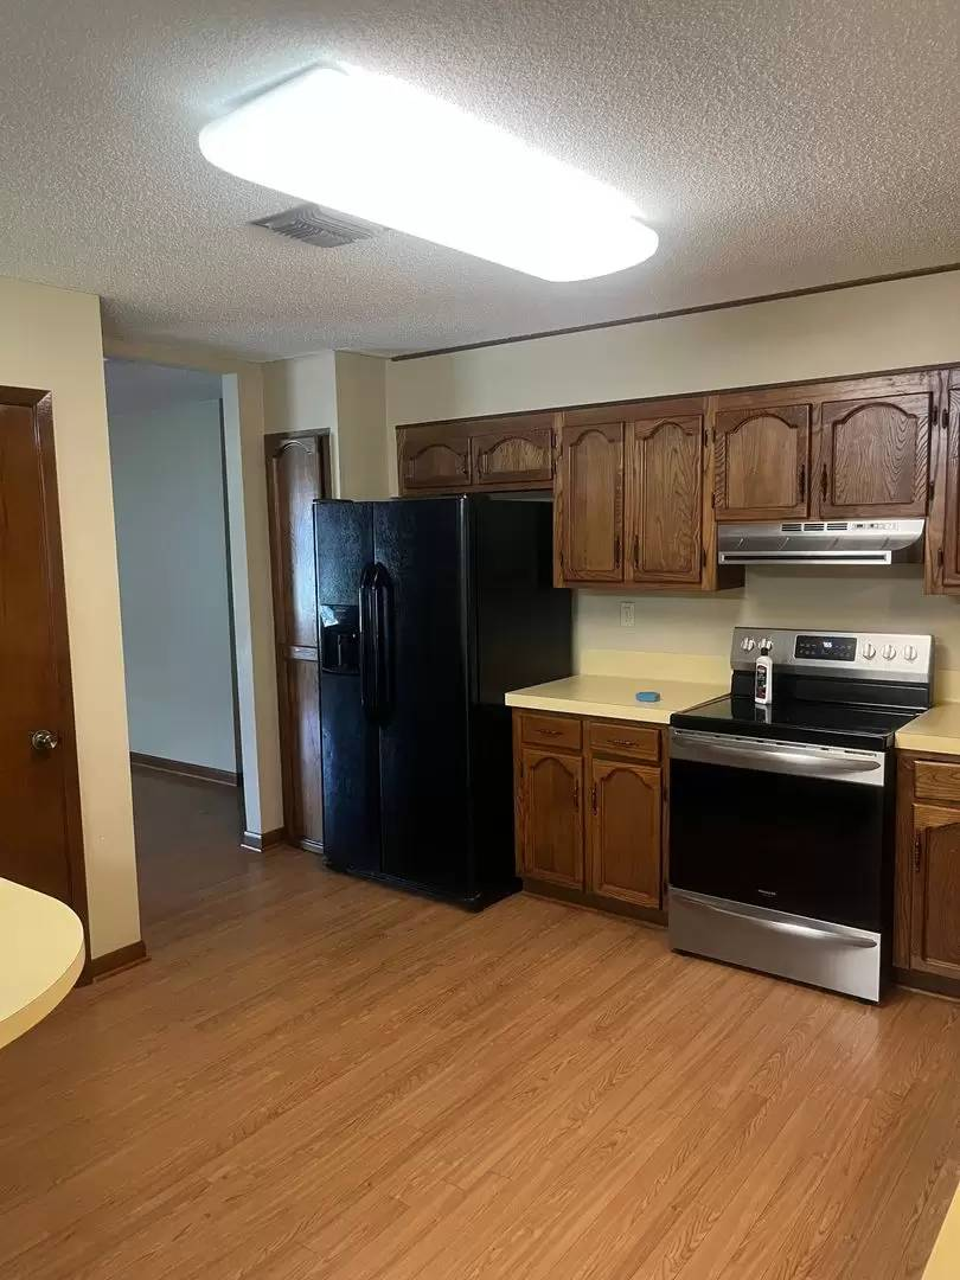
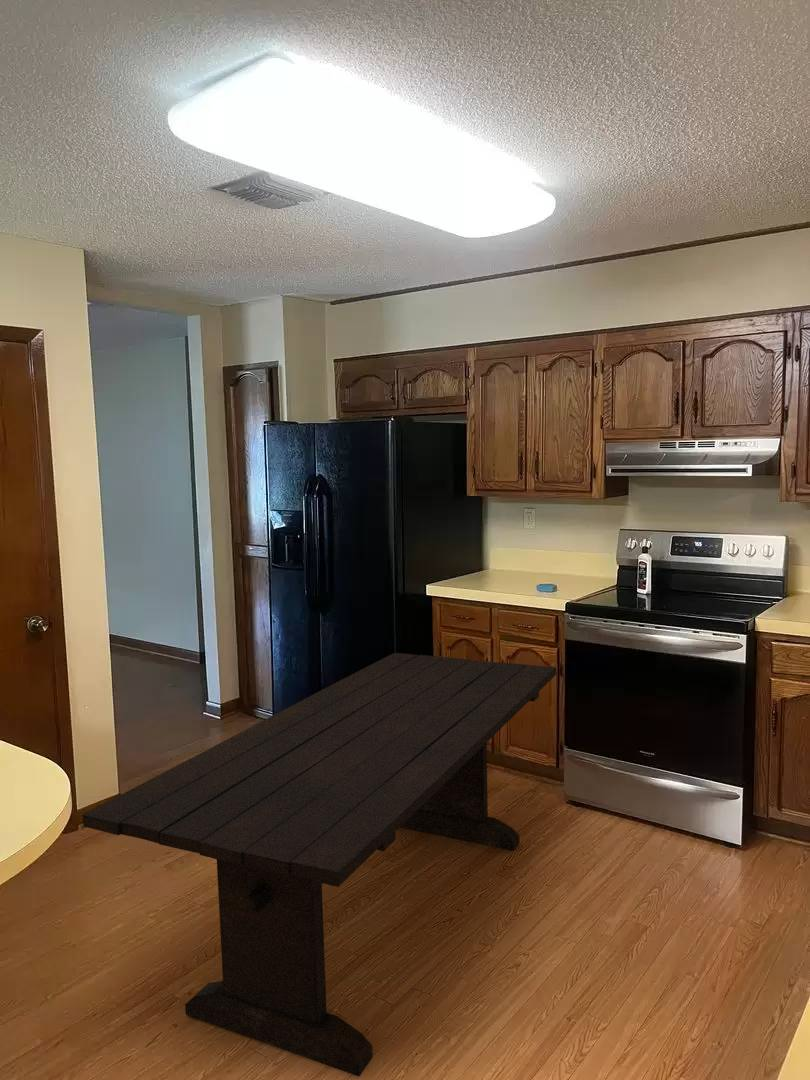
+ dining table [82,652,557,1078]
